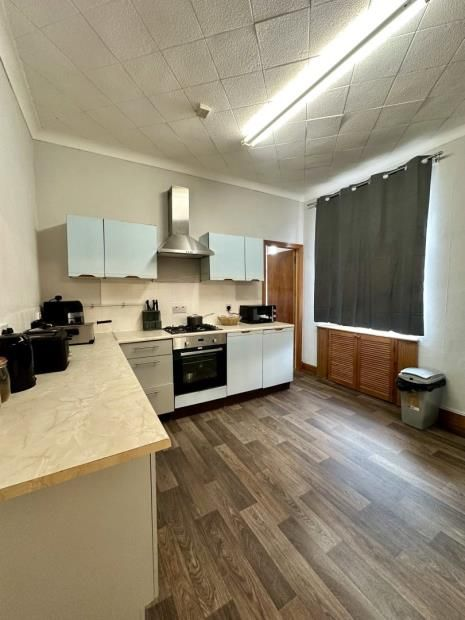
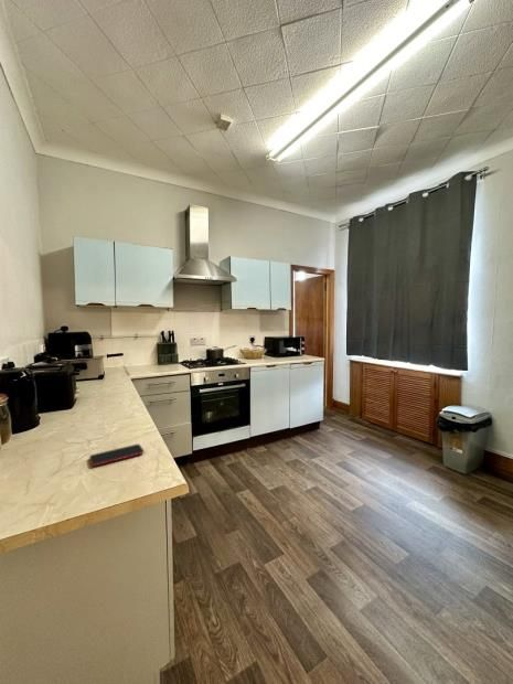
+ smartphone [88,443,145,468]
